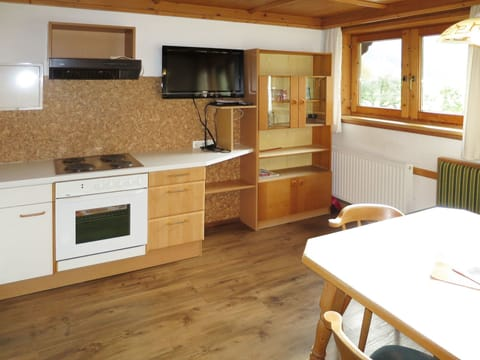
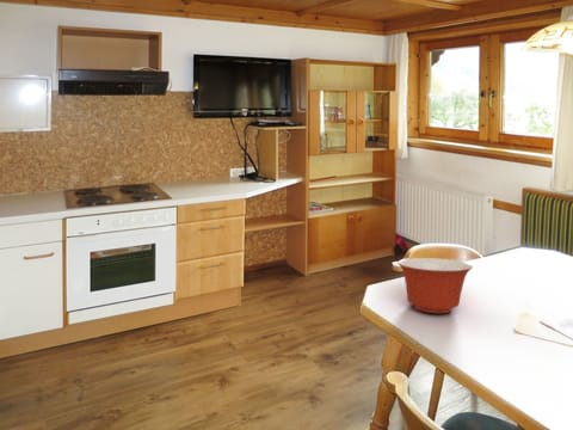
+ mixing bowl [396,257,474,314]
